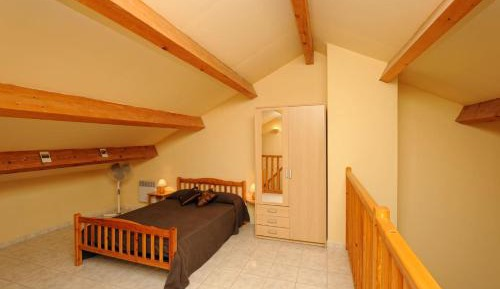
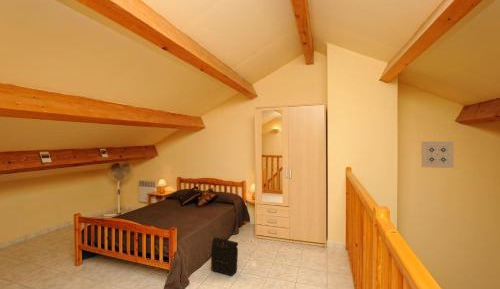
+ wall art [420,140,455,169]
+ backpack [210,236,239,276]
